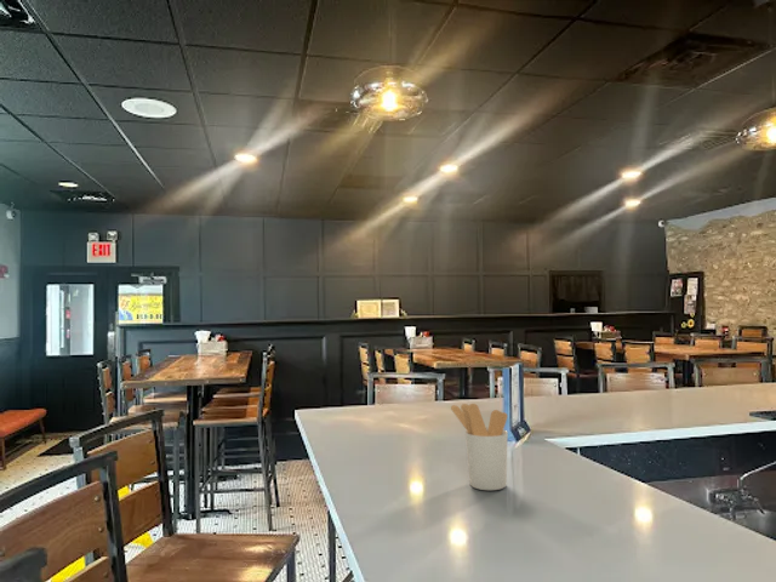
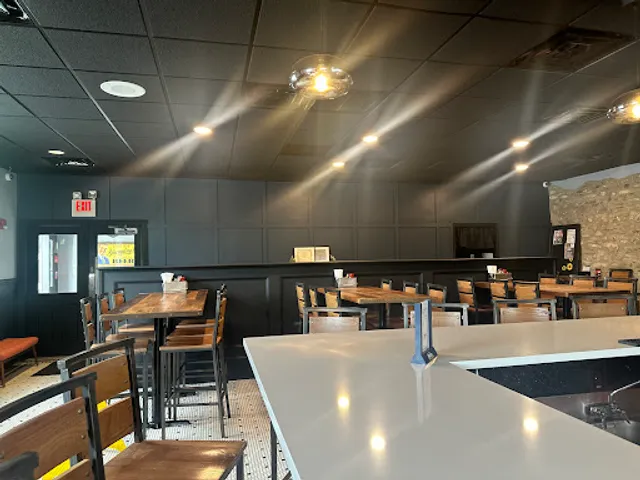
- utensil holder [450,403,509,491]
